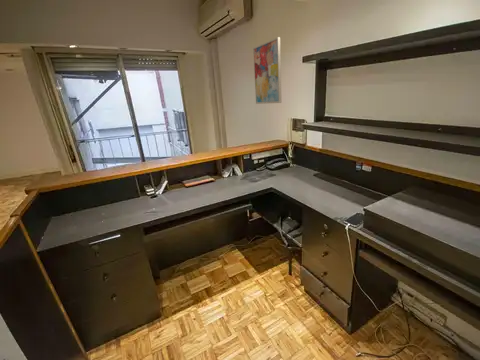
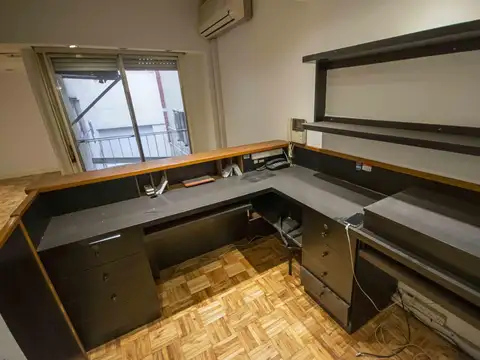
- wall art [252,36,282,105]
